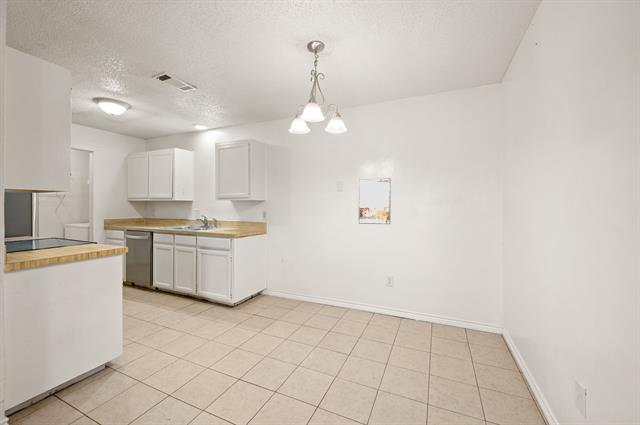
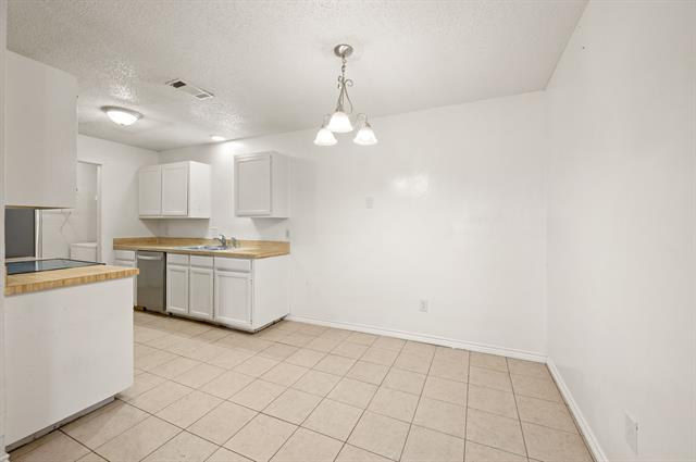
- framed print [358,177,392,225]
